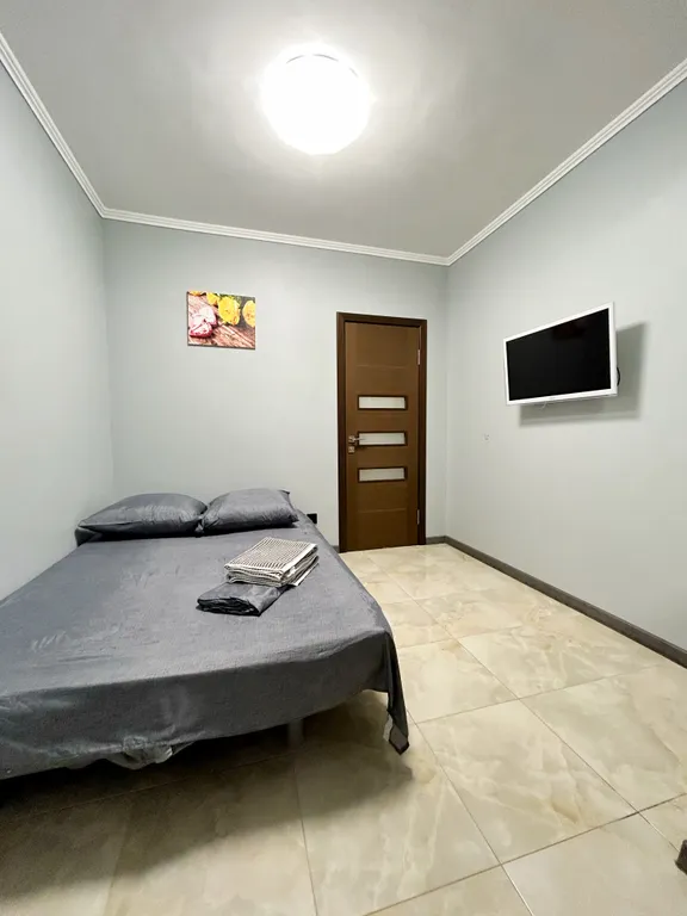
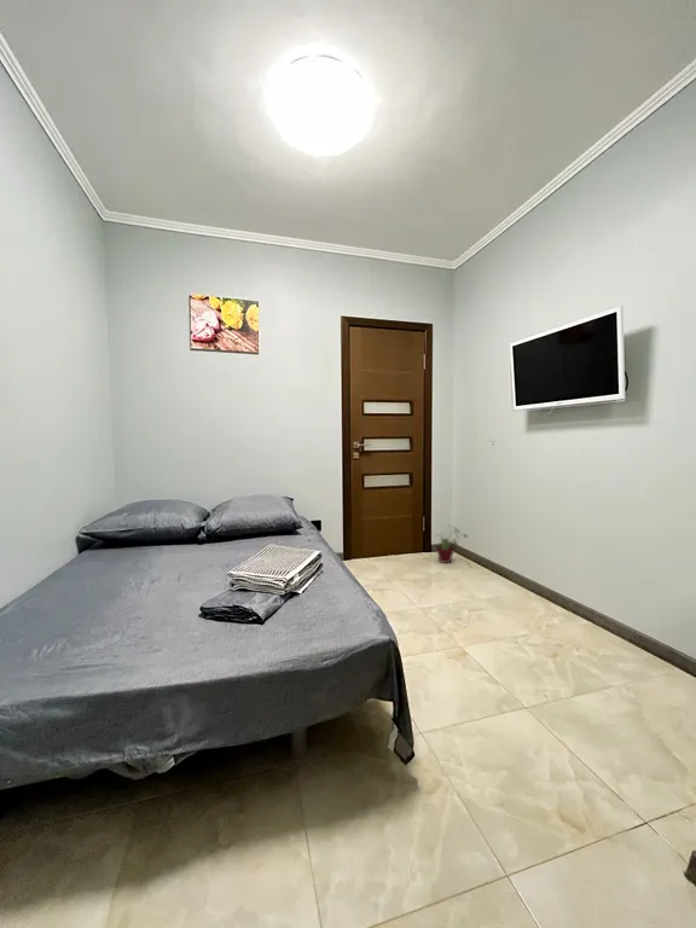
+ potted plant [435,523,469,564]
